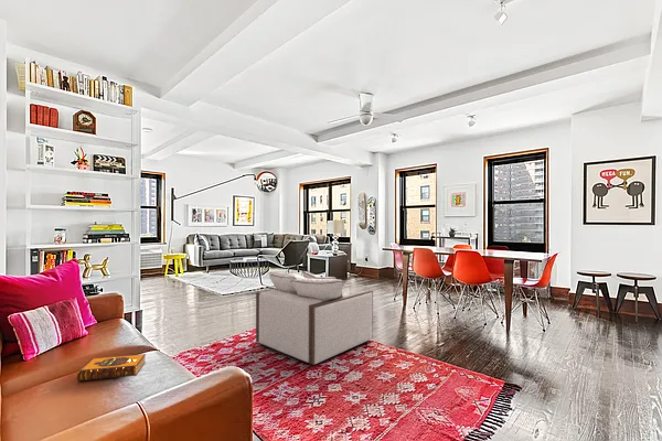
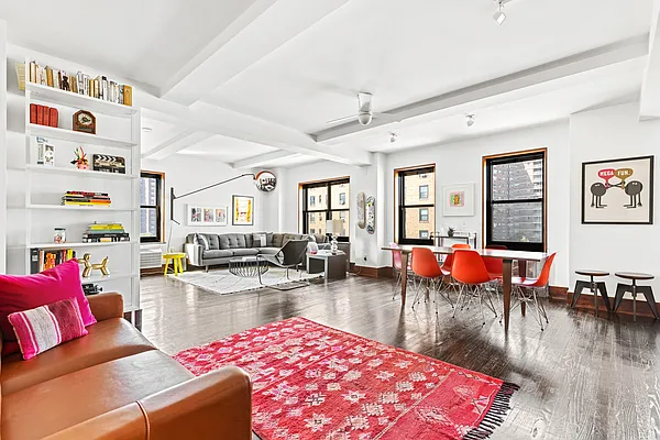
- hardback book [75,353,147,383]
- armchair [255,270,374,366]
